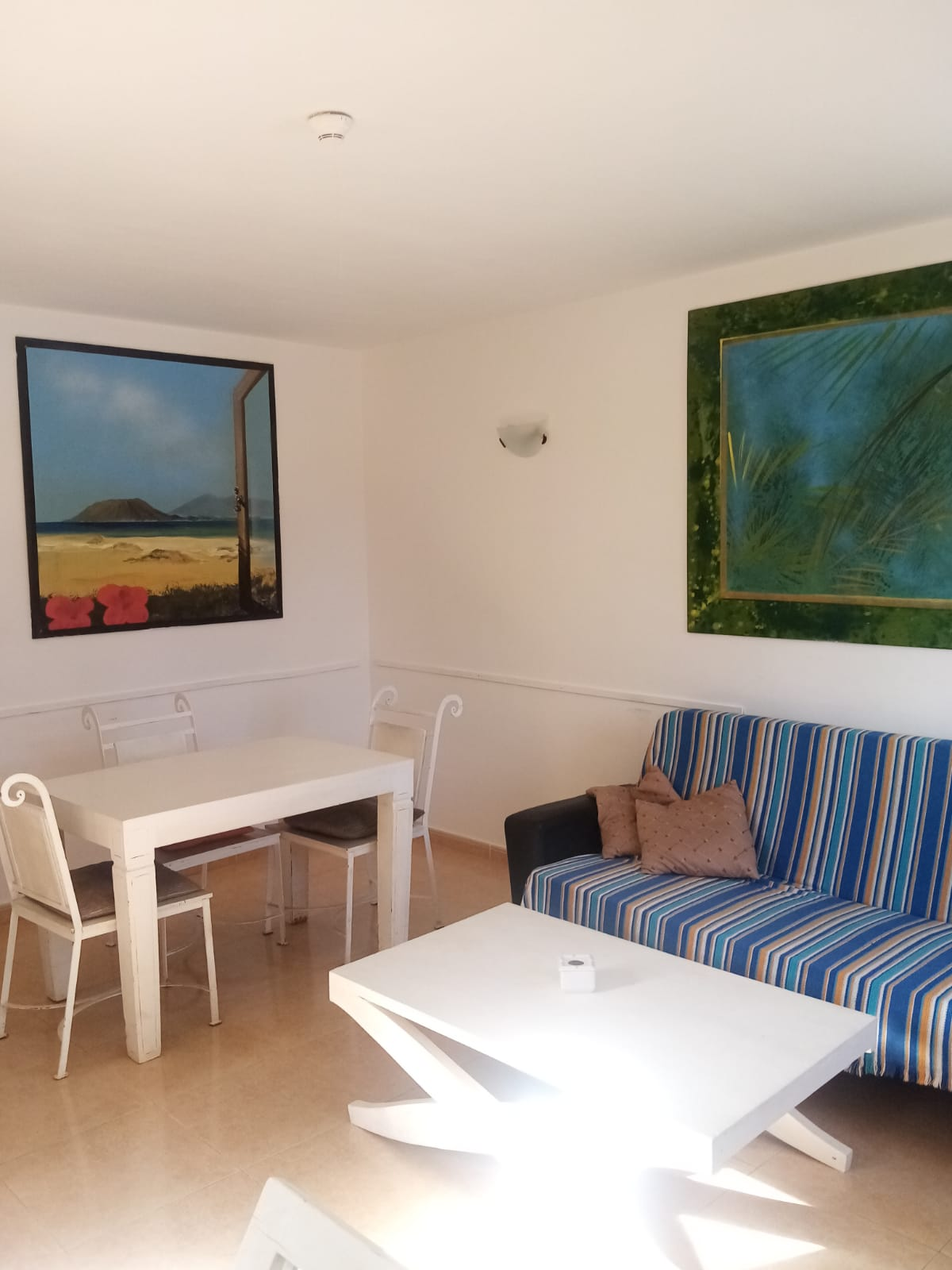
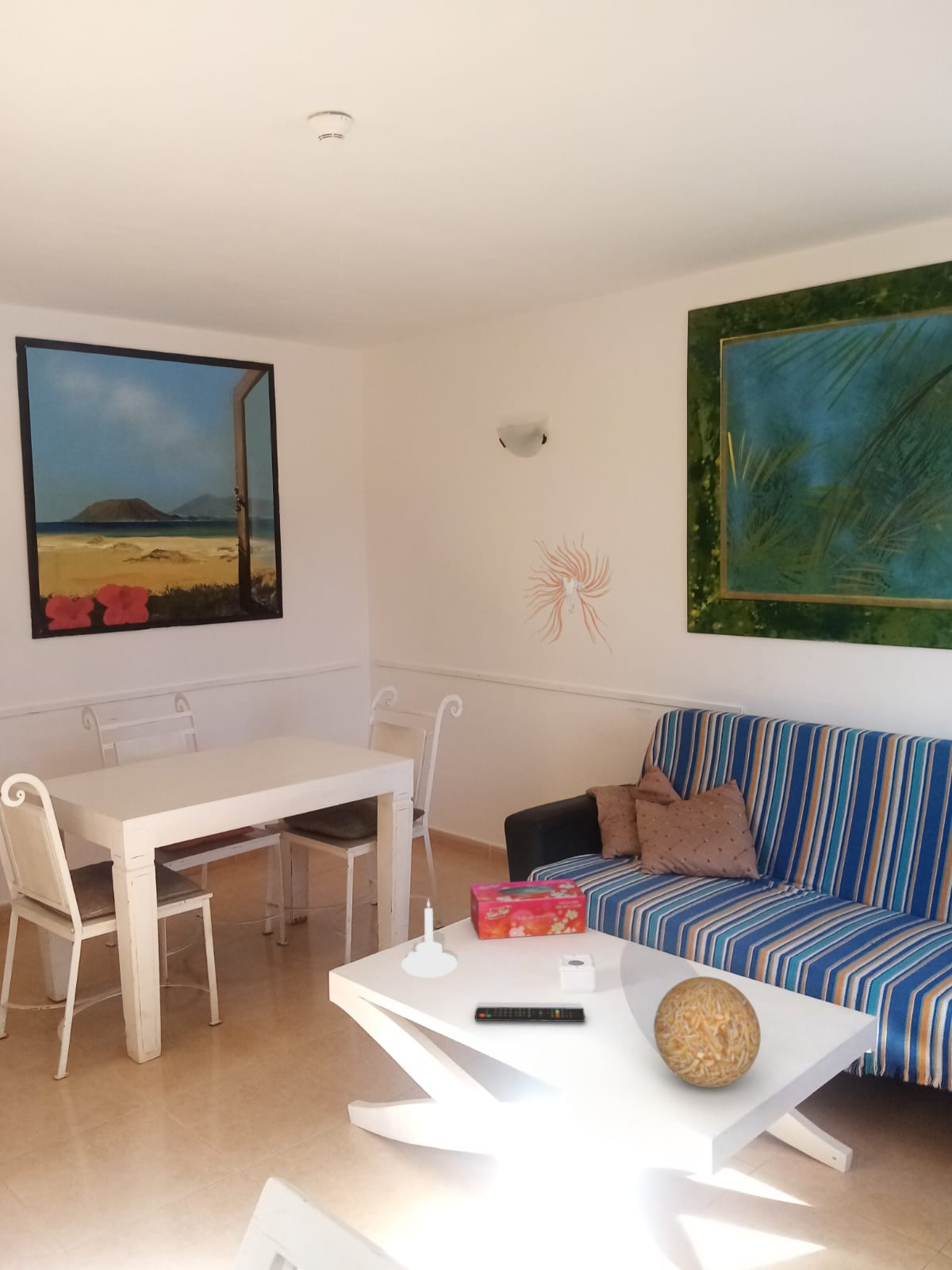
+ candle holder [401,899,459,979]
+ remote control [474,1006,585,1022]
+ tissue box [470,878,586,941]
+ decorative ball [653,976,762,1088]
+ wall sculpture [521,530,614,655]
